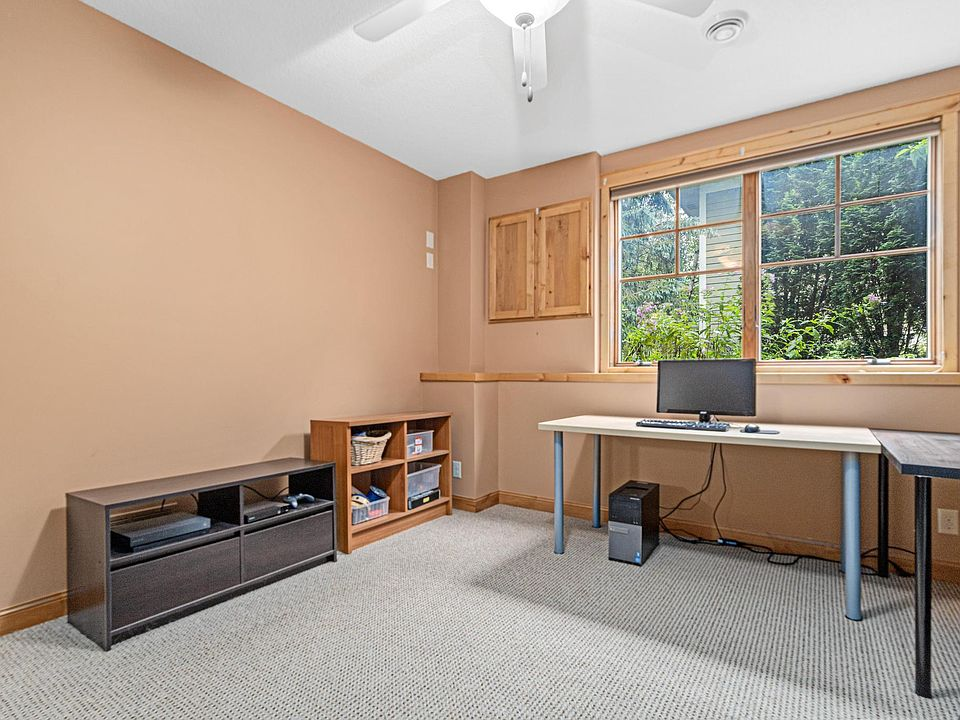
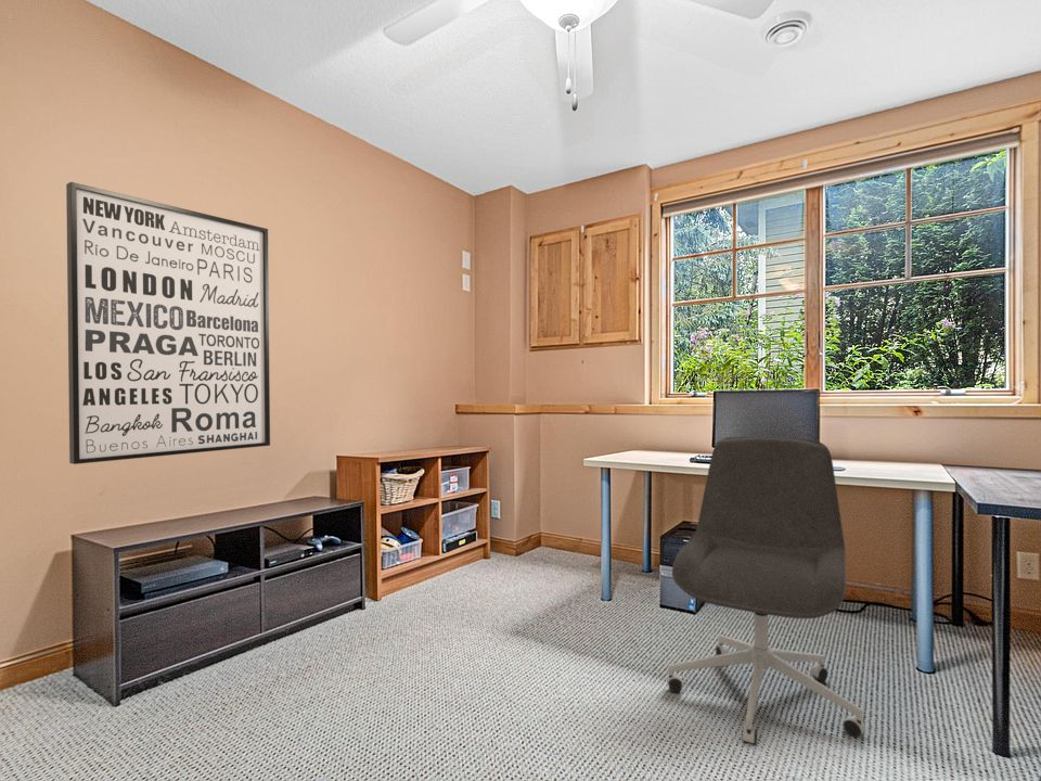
+ office chair [666,436,866,747]
+ wall art [65,181,271,465]
